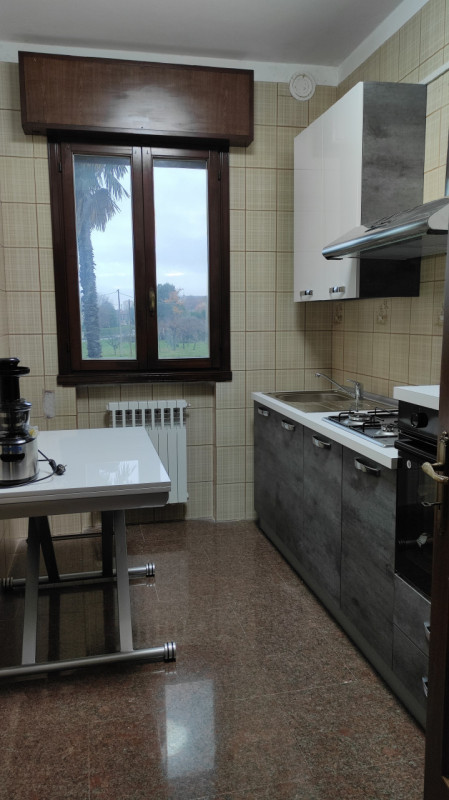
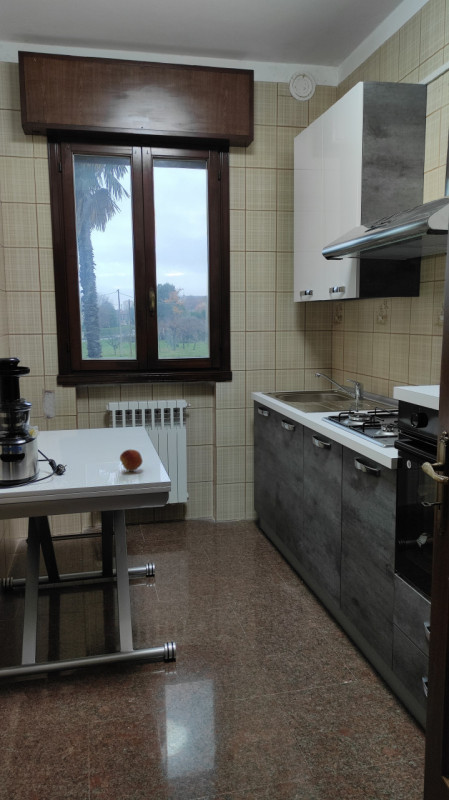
+ fruit [119,449,143,472]
